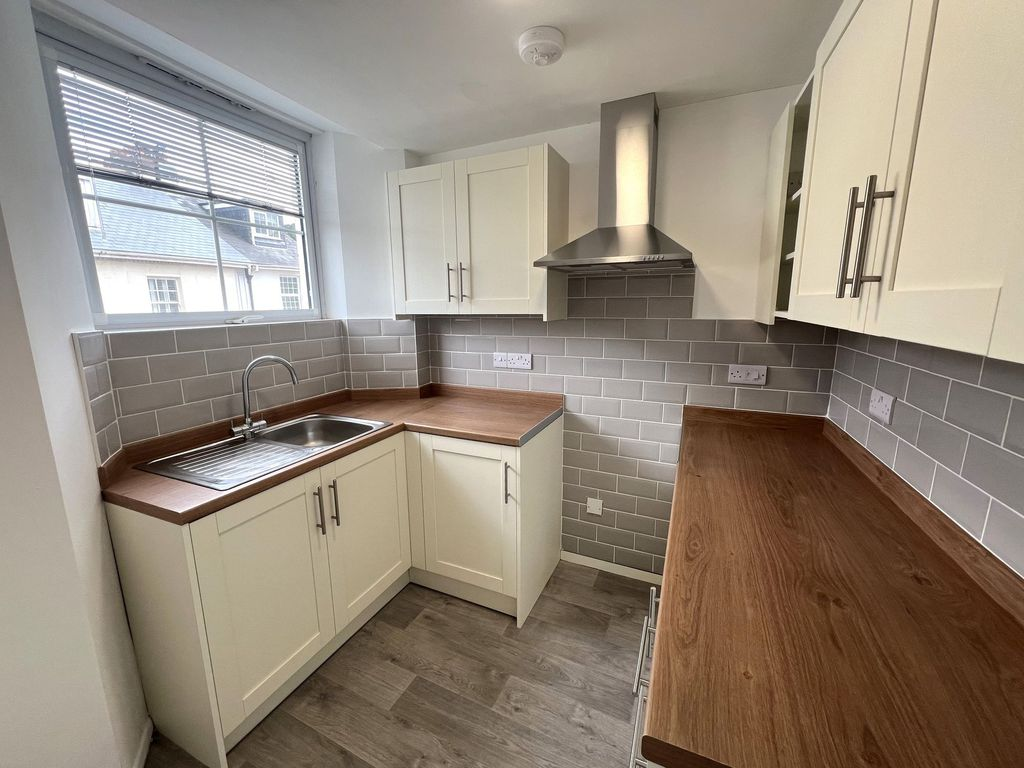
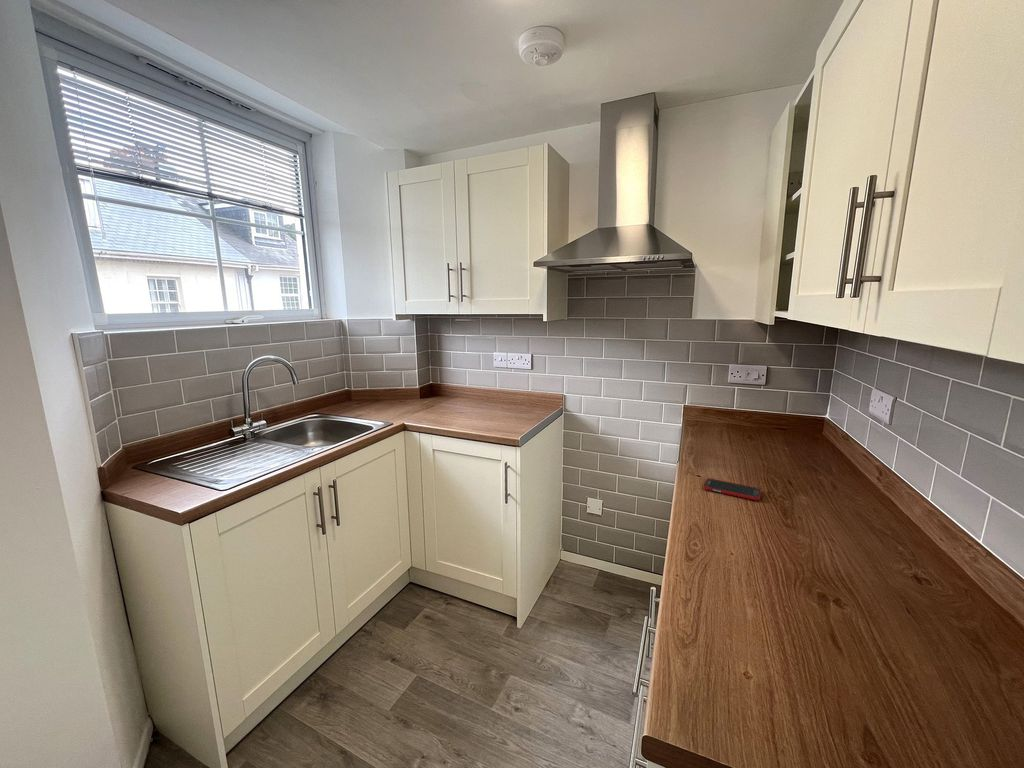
+ cell phone [702,477,762,501]
